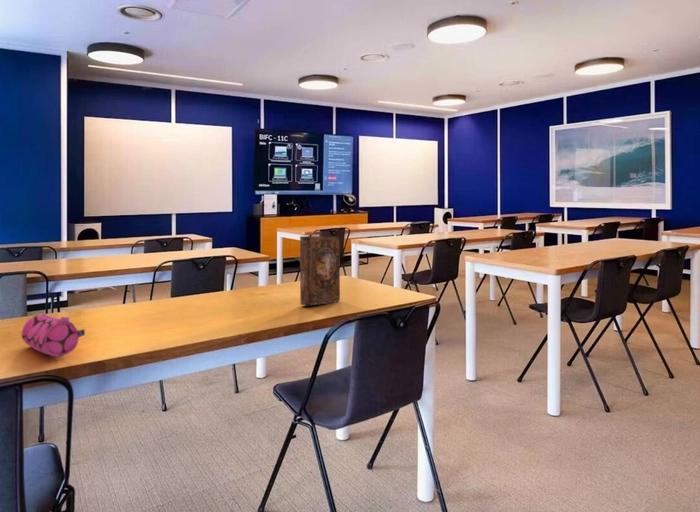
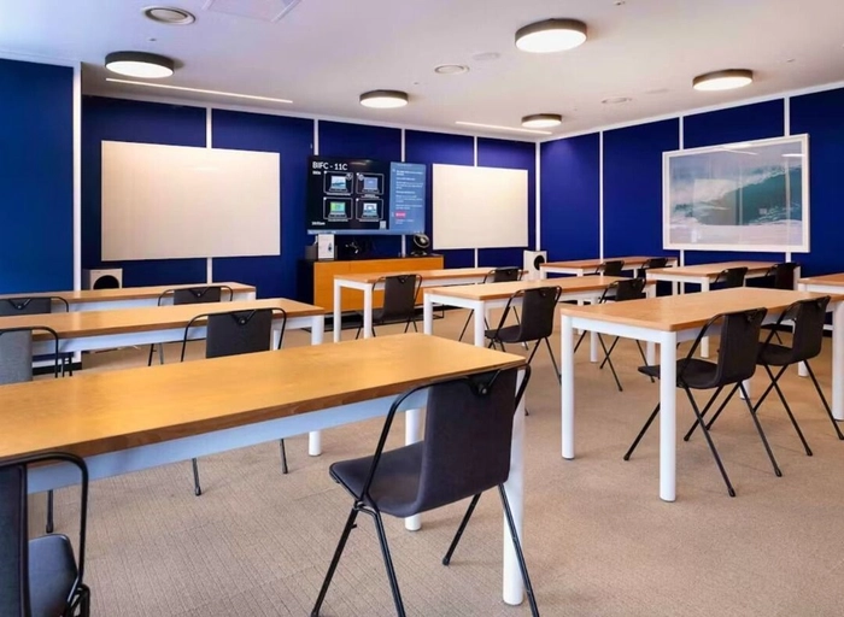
- pencil case [21,313,86,358]
- book [299,235,341,306]
